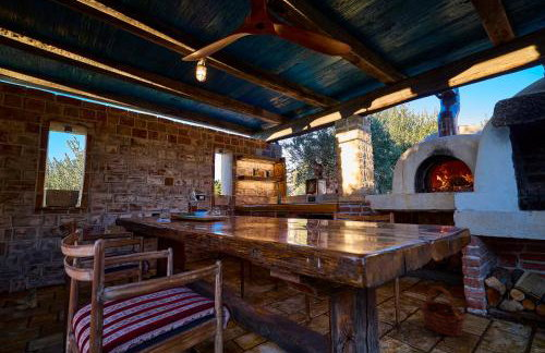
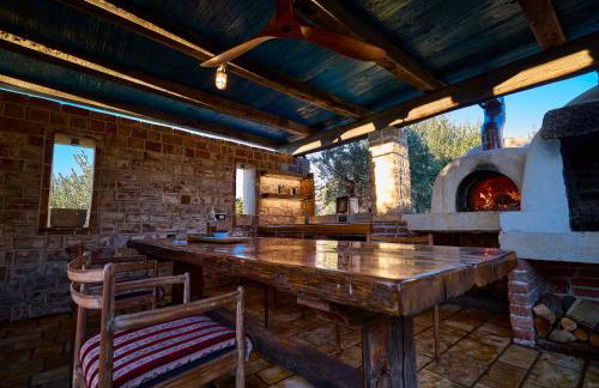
- basket [420,285,467,338]
- boots [14,285,38,312]
